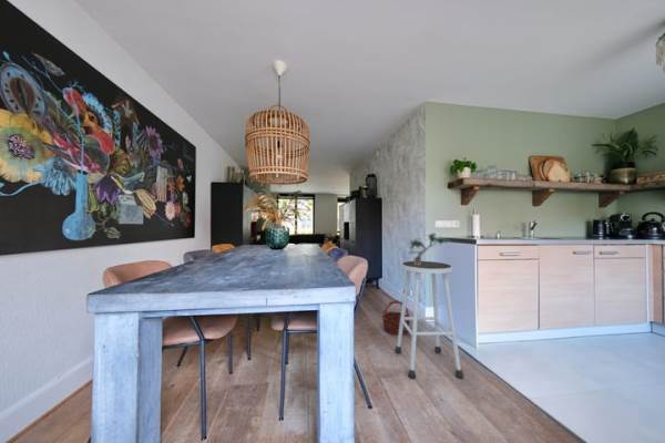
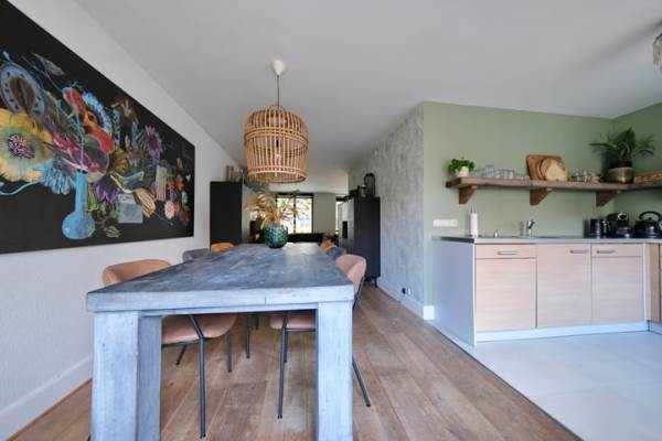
- stool [393,260,464,380]
- potted plant [408,231,449,265]
- basket [380,299,411,336]
